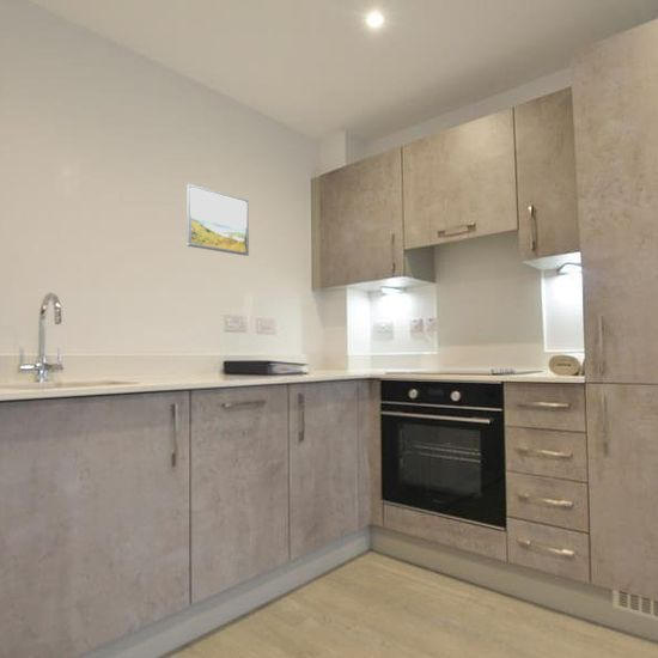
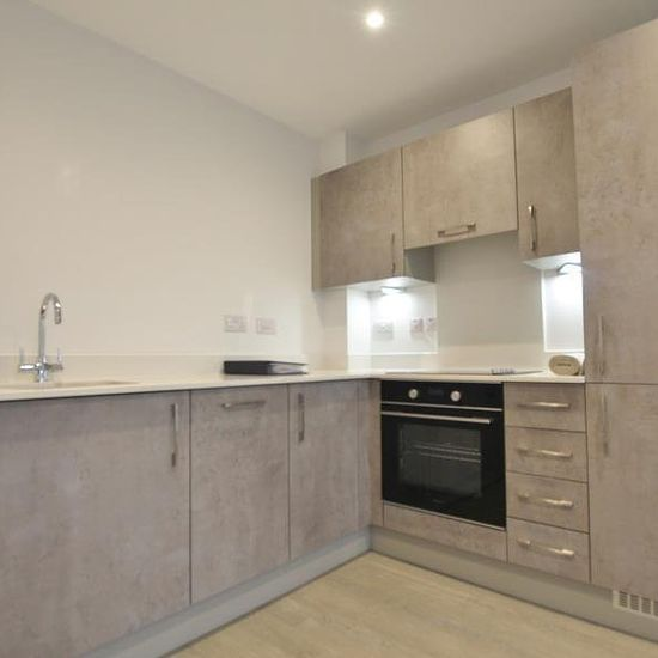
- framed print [185,183,250,257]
